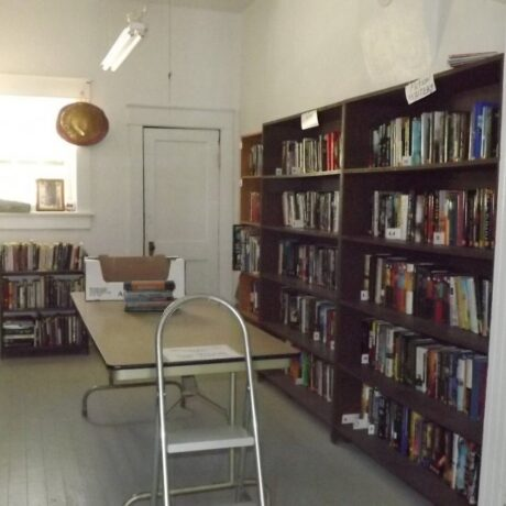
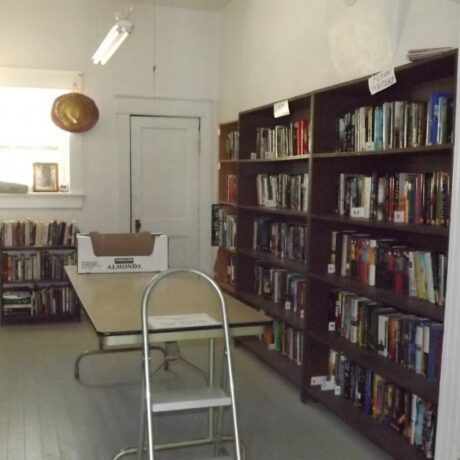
- book stack [122,279,177,312]
